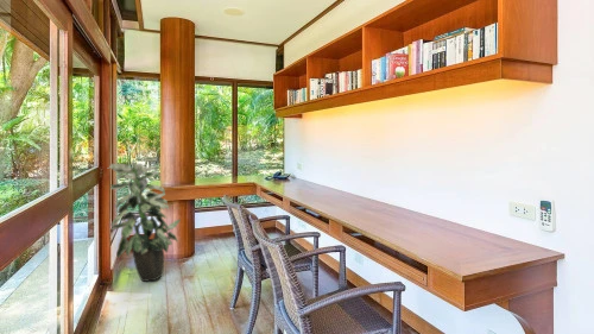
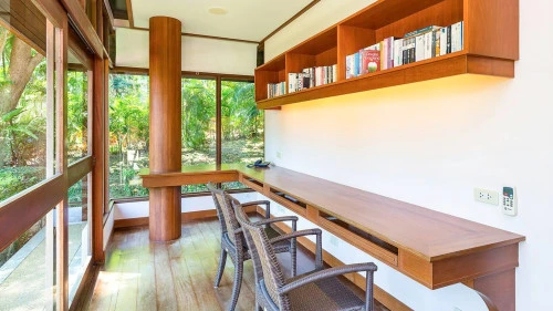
- indoor plant [108,156,182,283]
